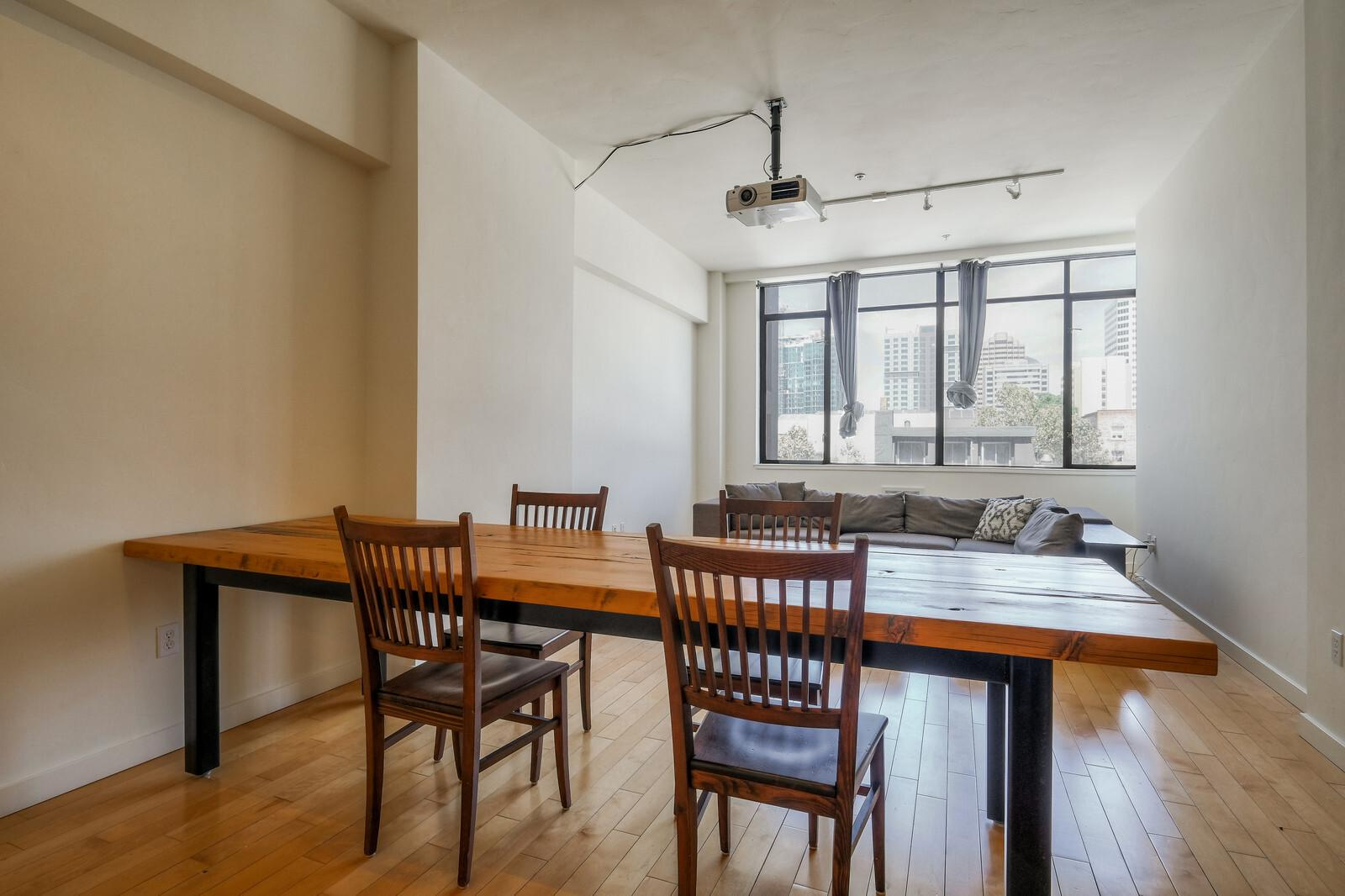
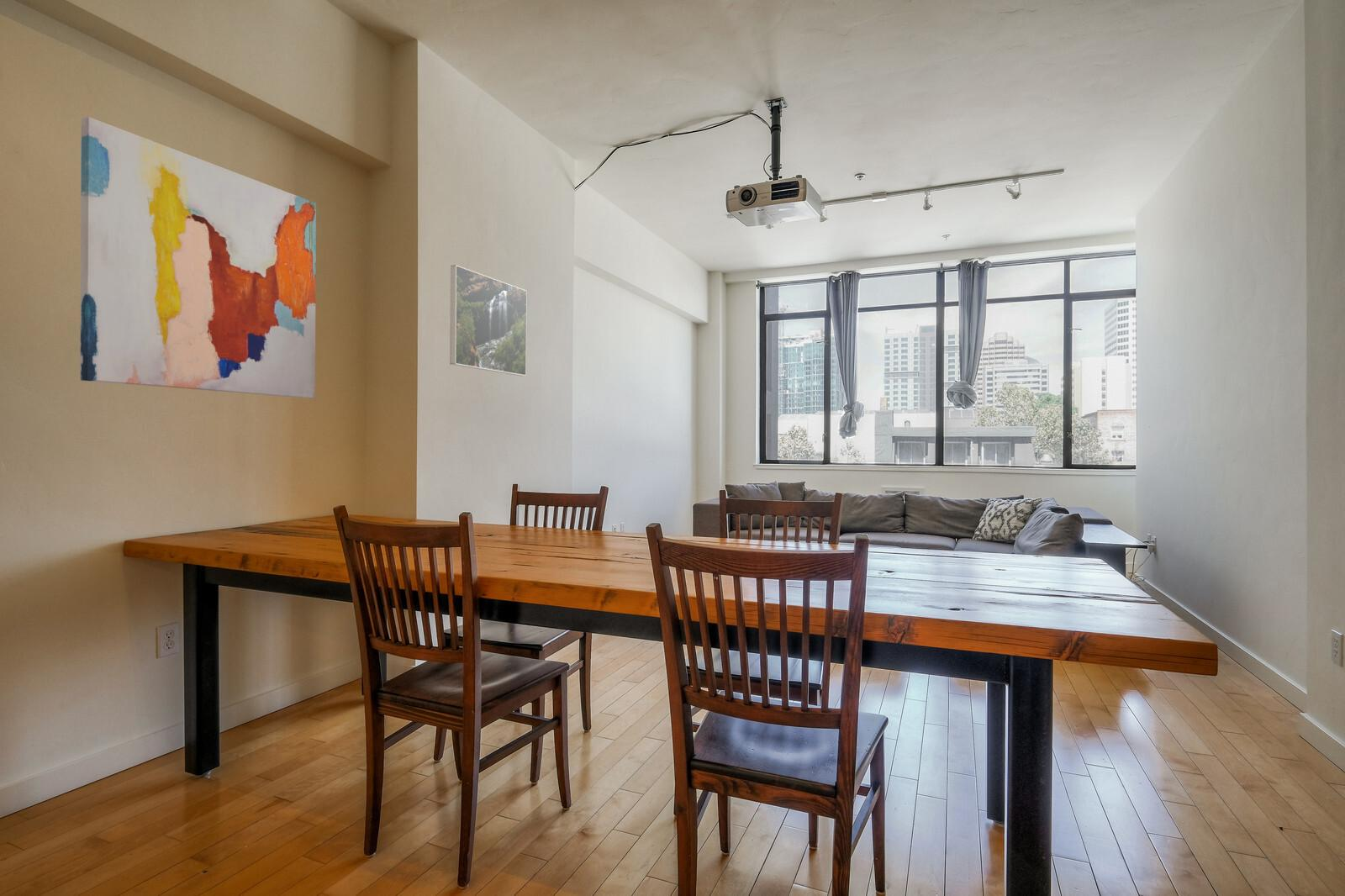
+ wall art [79,116,317,399]
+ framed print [449,264,528,377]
